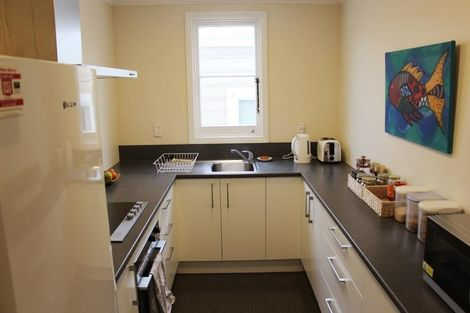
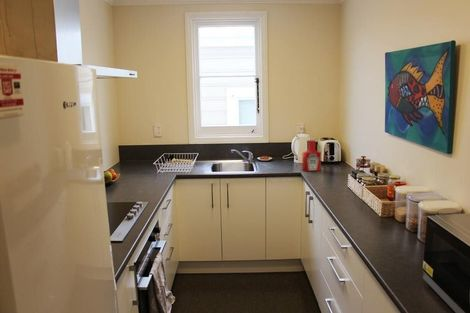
+ soap bottle [301,137,322,172]
